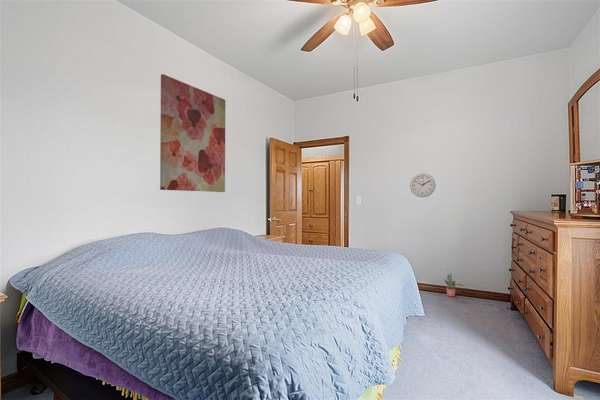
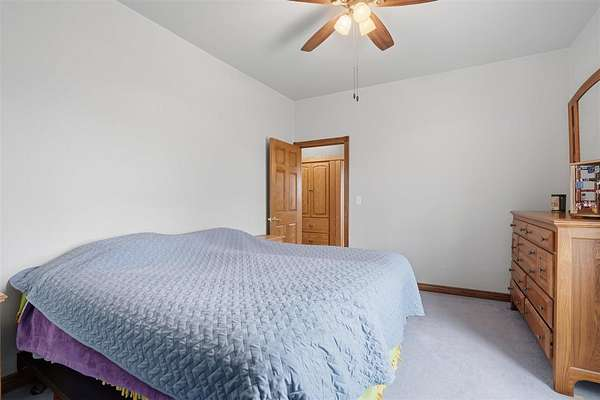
- wall clock [409,172,437,198]
- potted plant [444,273,464,297]
- wall art [159,73,226,193]
